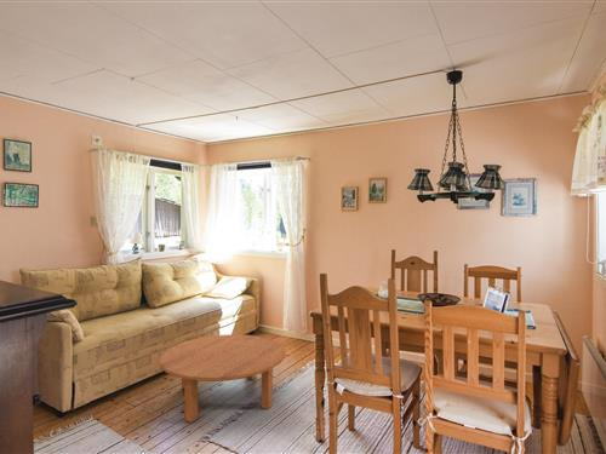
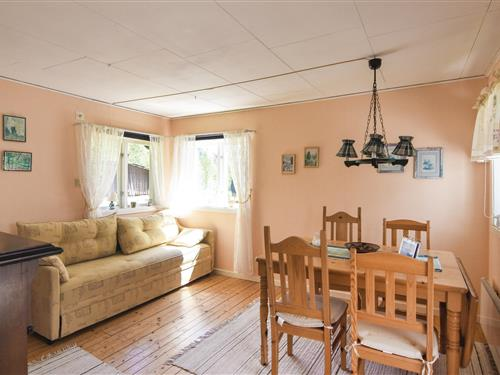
- coffee table [159,333,287,424]
